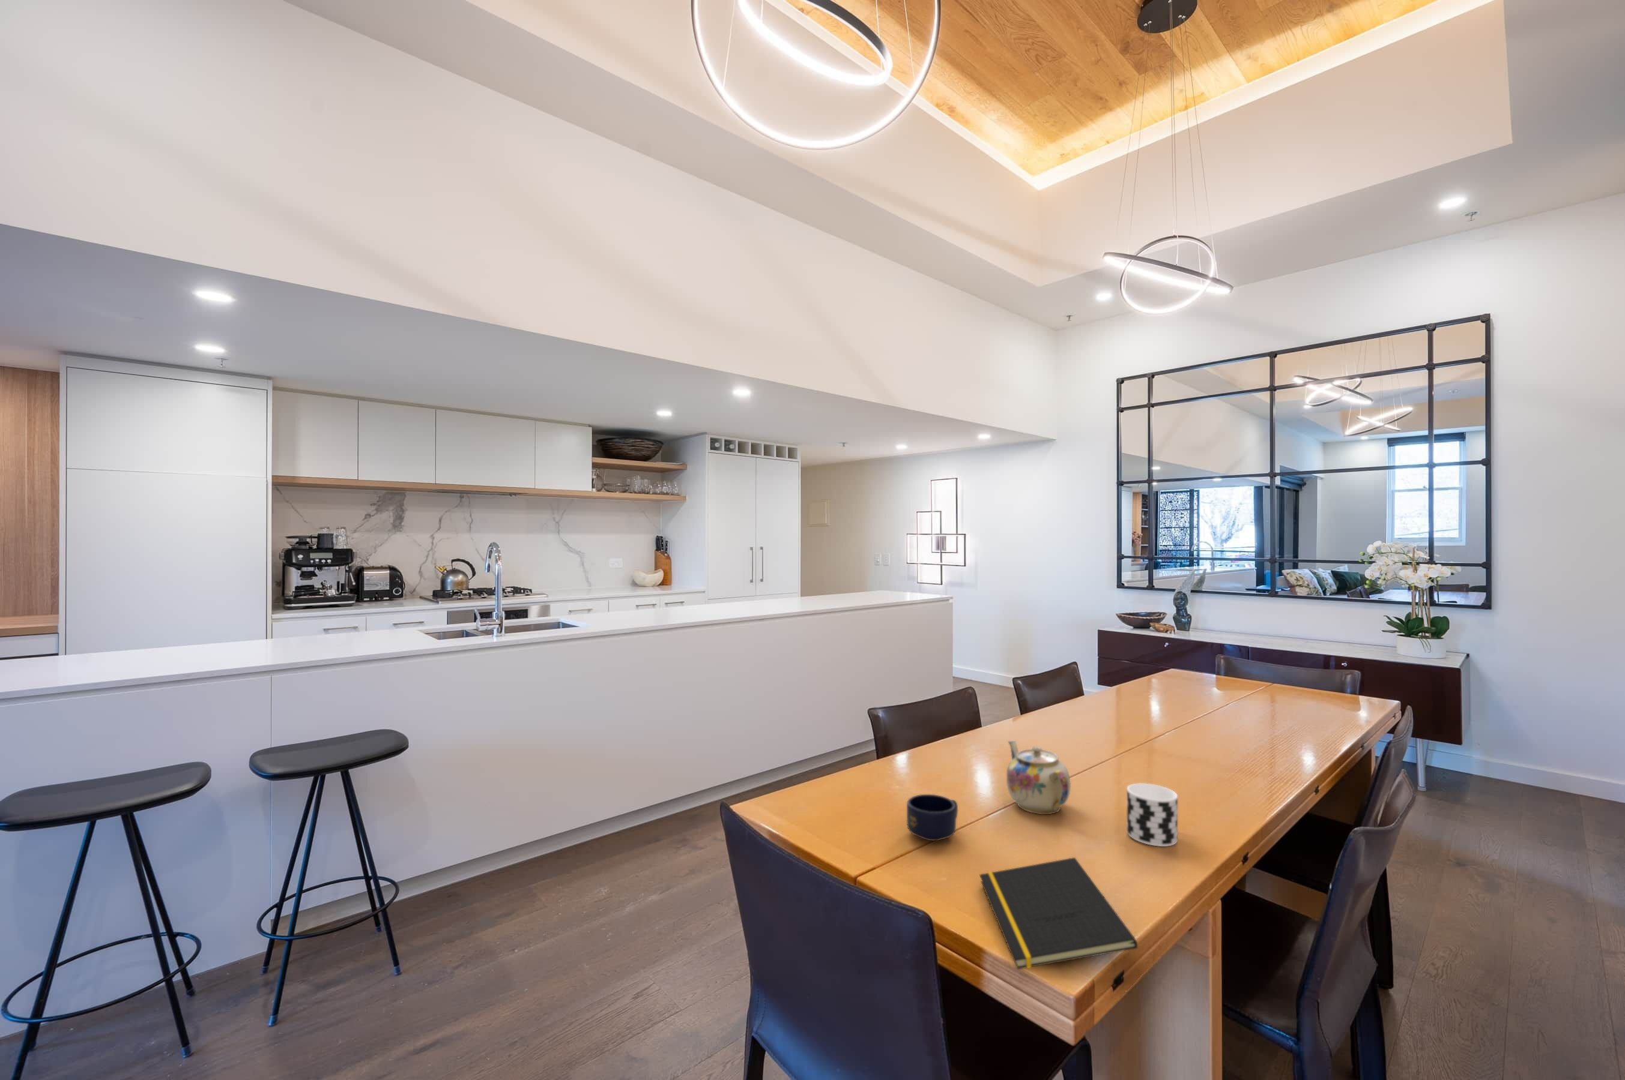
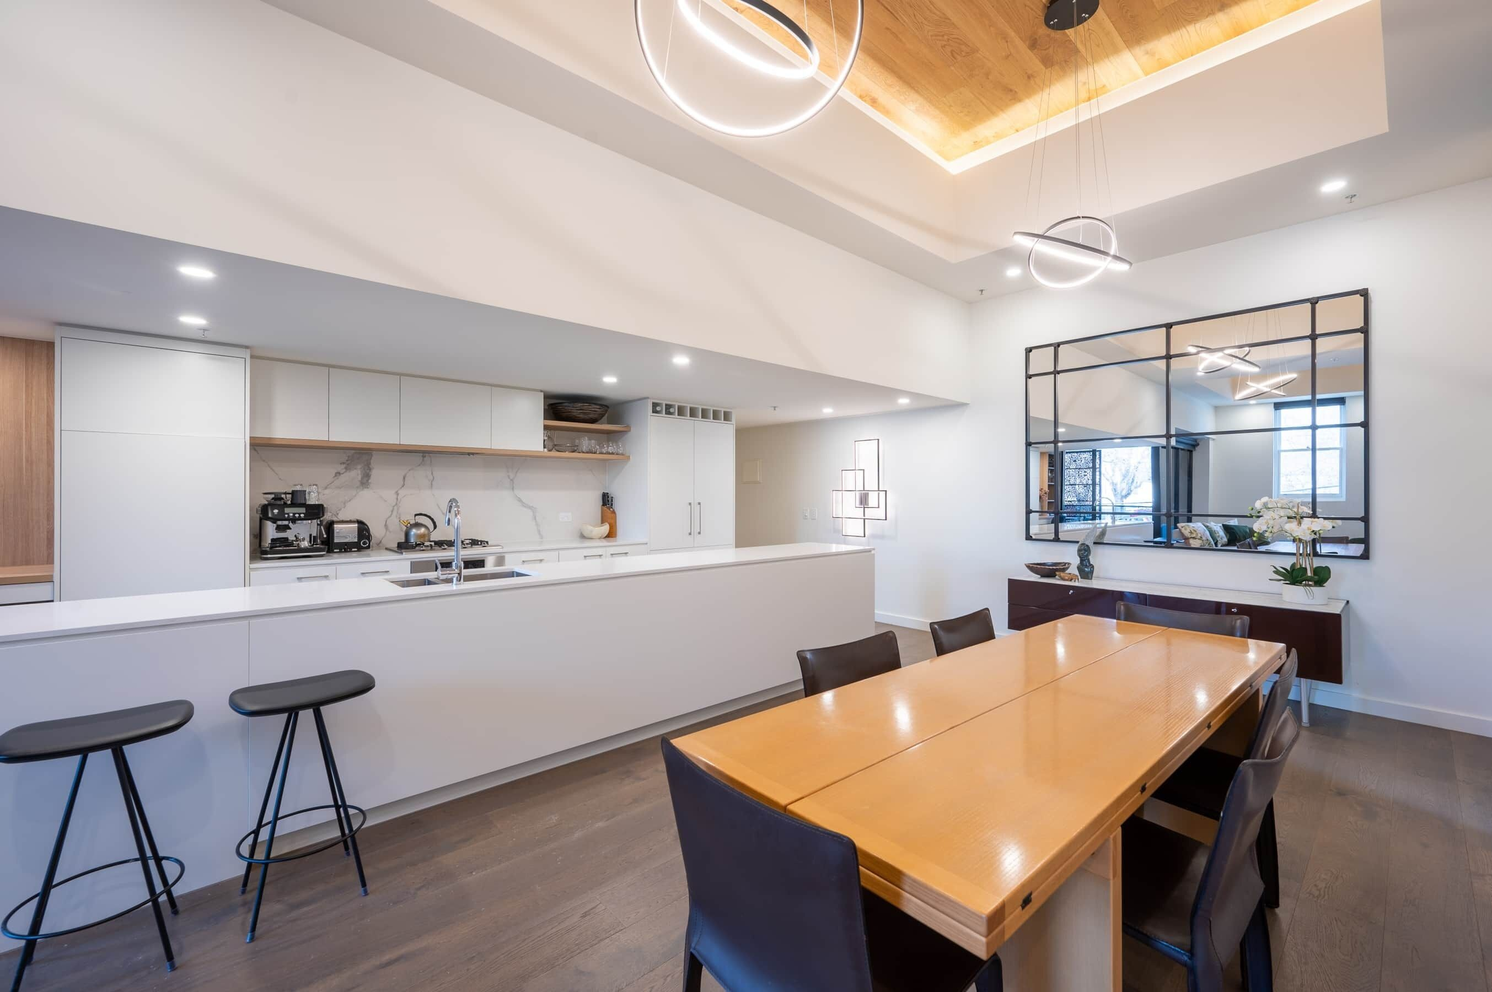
- cup [1126,783,1179,847]
- teapot [1006,740,1071,815]
- notepad [978,857,1138,969]
- mug [906,794,958,841]
